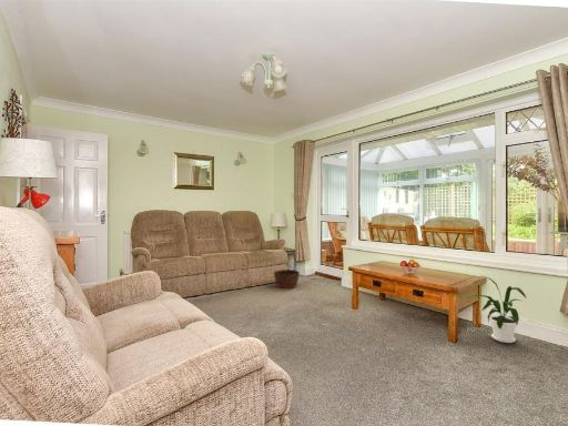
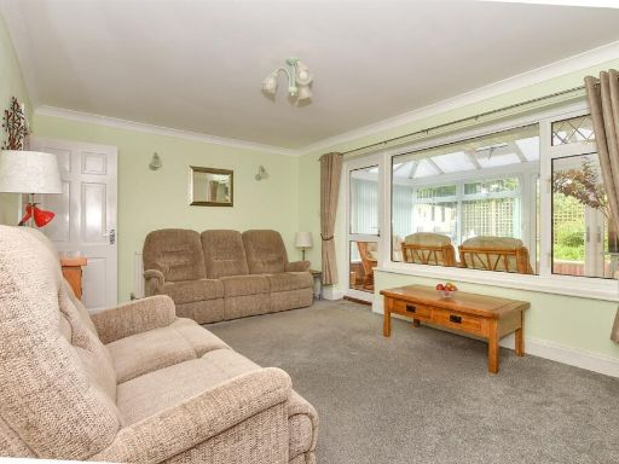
- basket [273,268,301,290]
- house plant [465,274,527,344]
